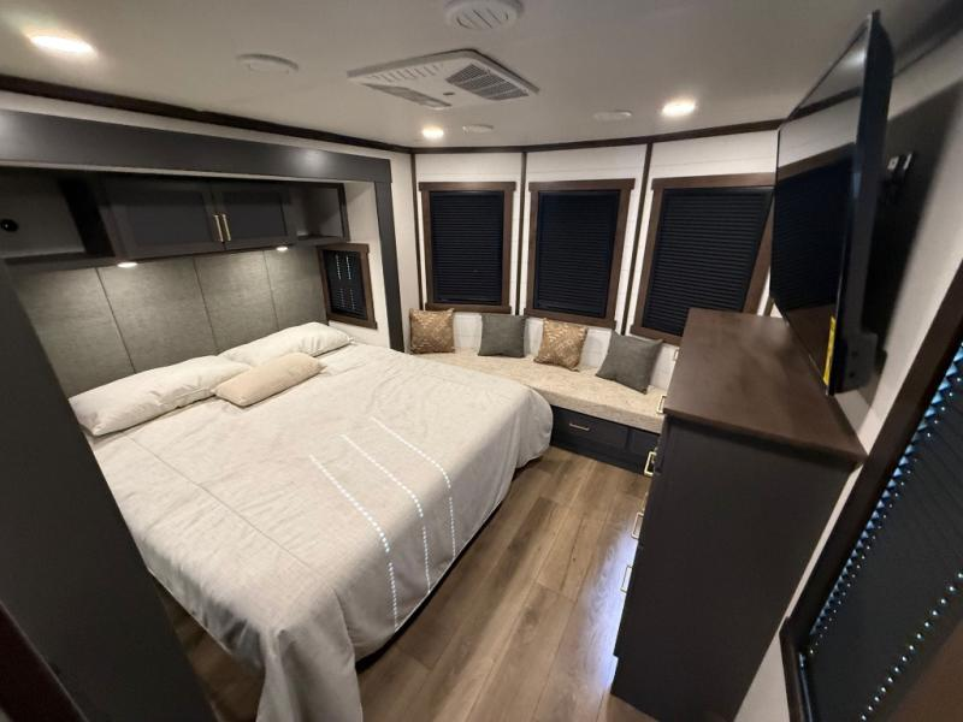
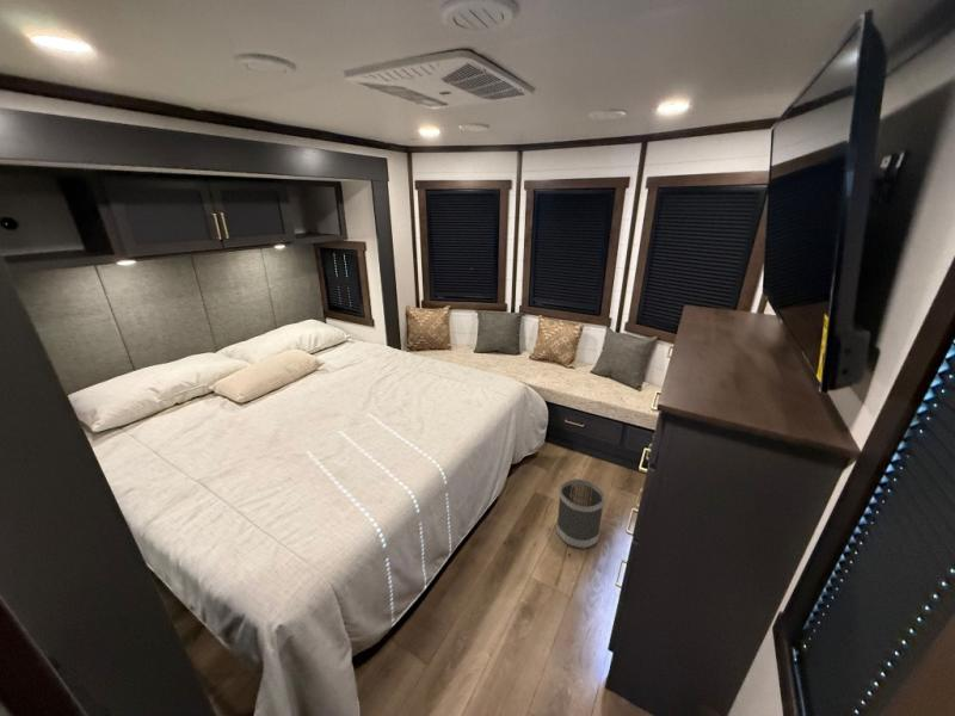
+ wastebasket [555,477,605,550]
